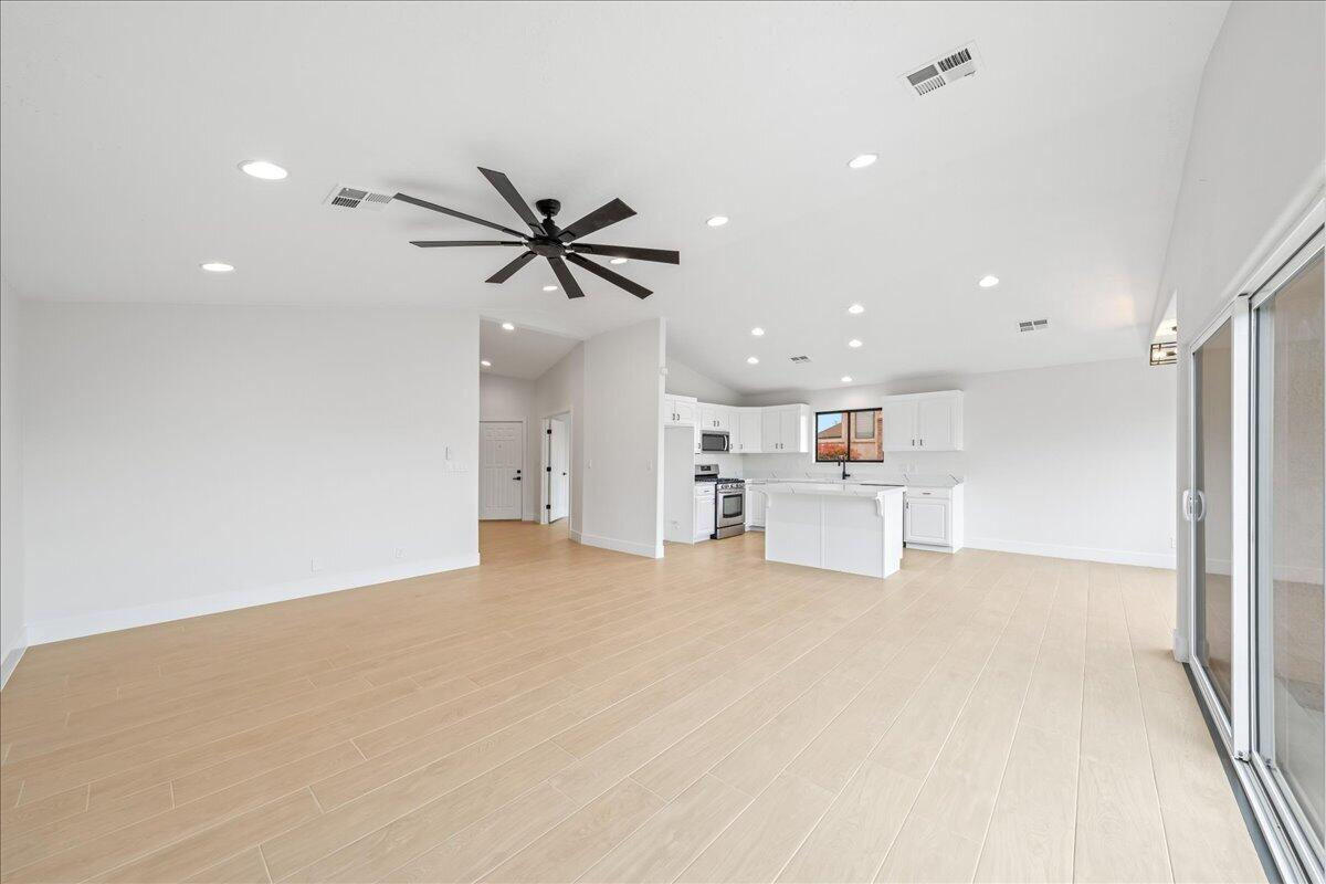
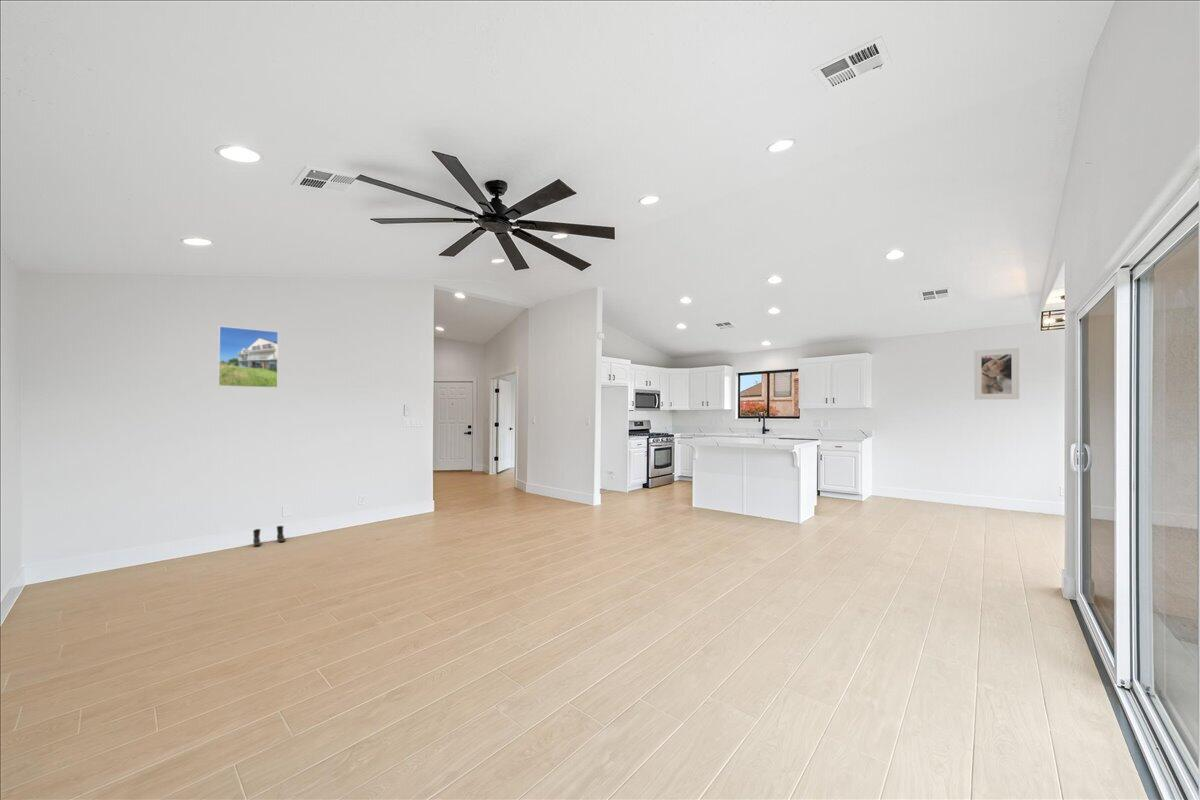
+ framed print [973,347,1020,400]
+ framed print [217,325,279,389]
+ boots [252,525,286,547]
